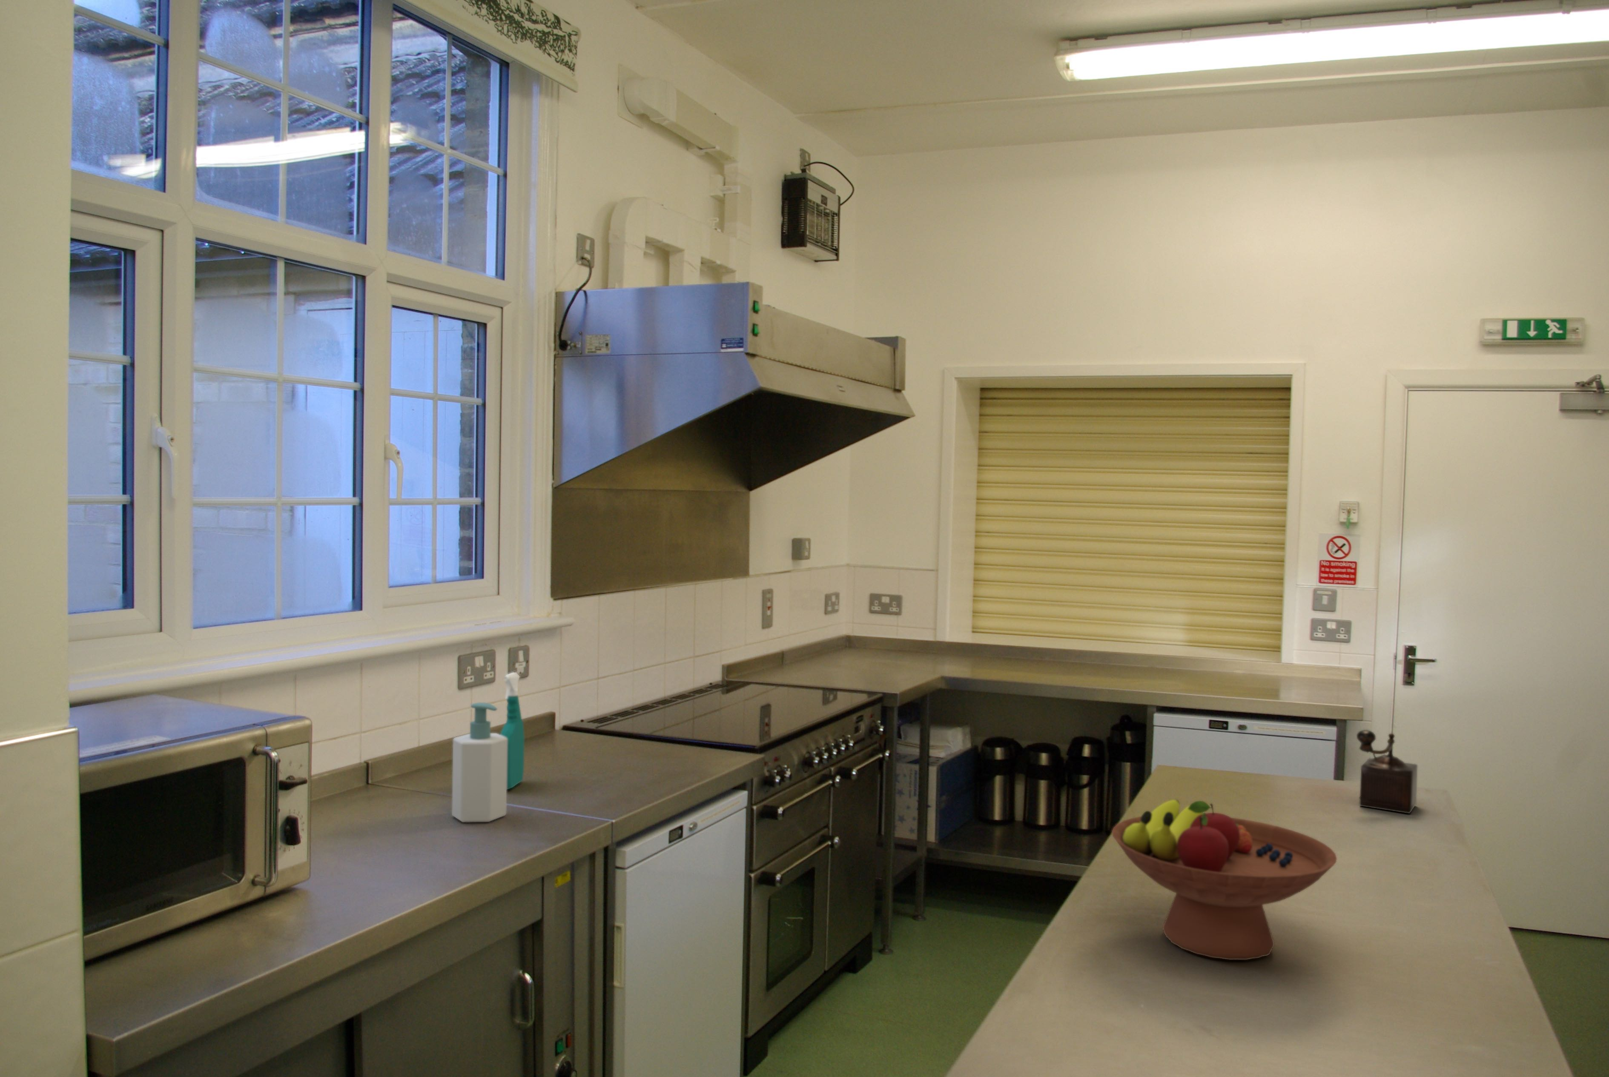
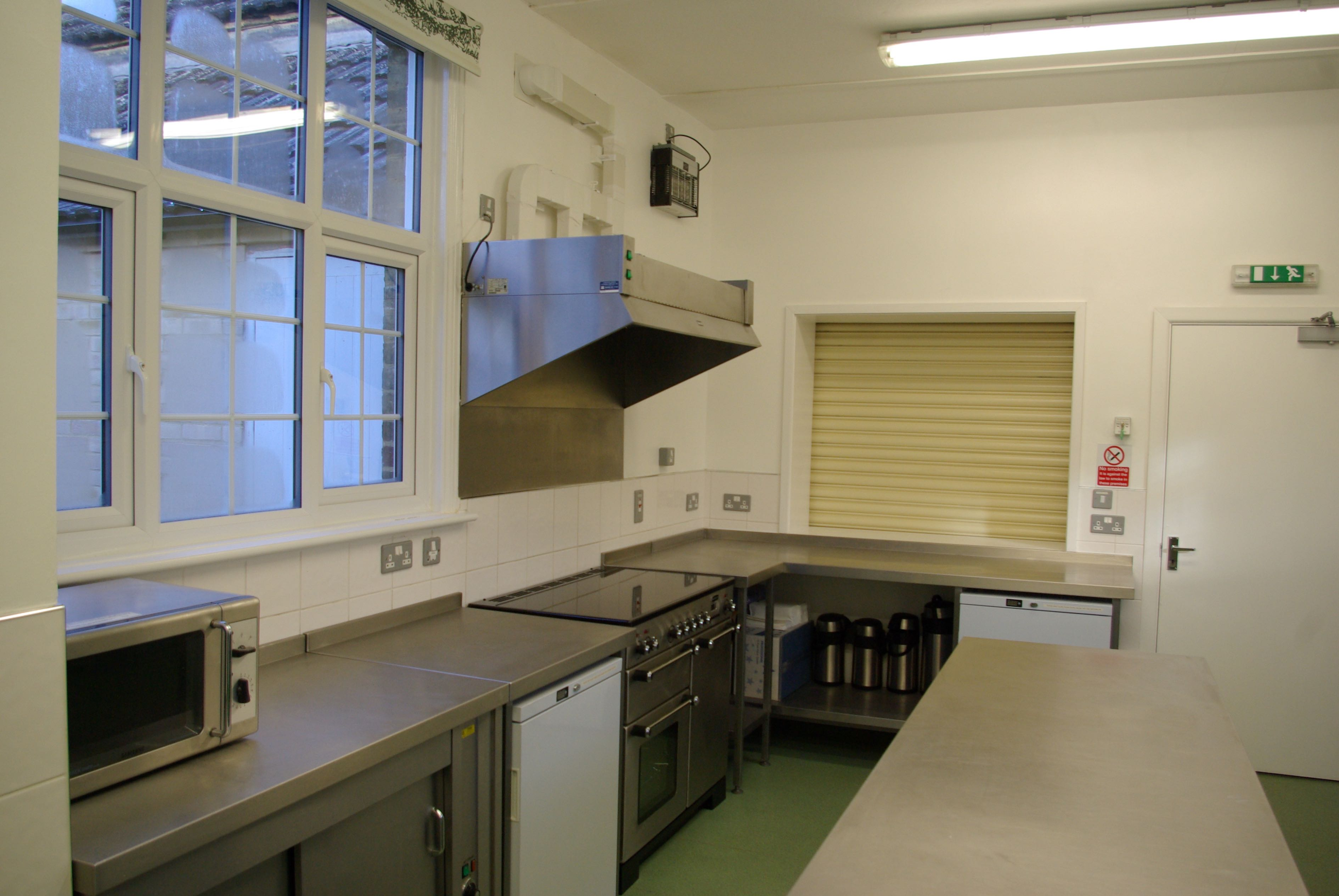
- fruit bowl [1112,799,1337,960]
- spray bottle [500,672,525,790]
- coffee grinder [1357,730,1418,814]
- soap bottle [452,702,507,822]
